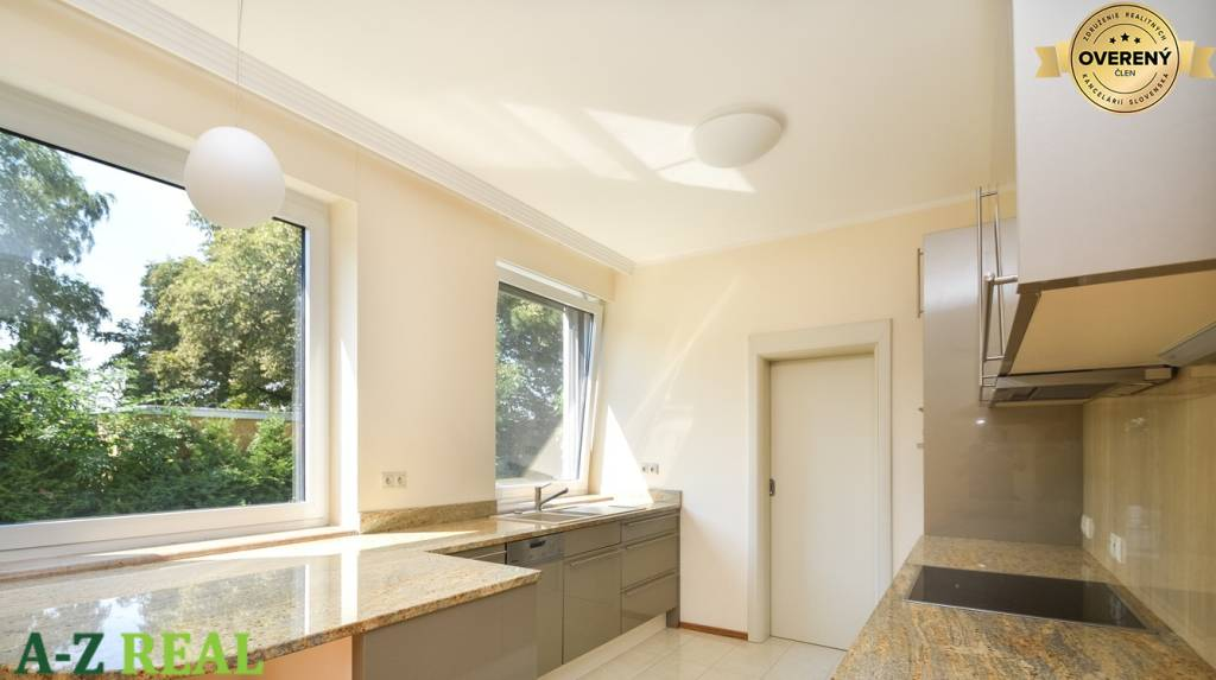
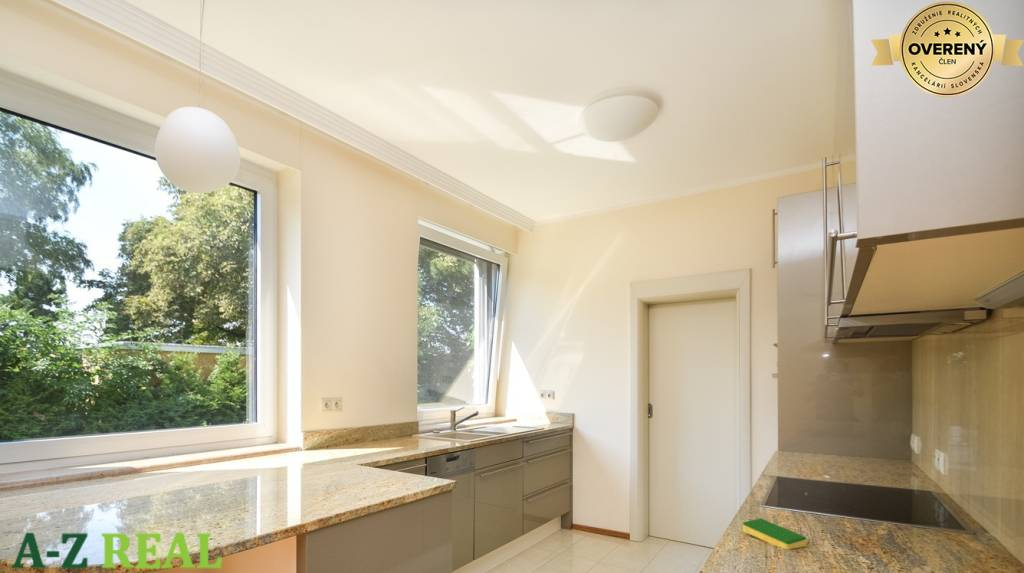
+ dish sponge [742,517,807,550]
